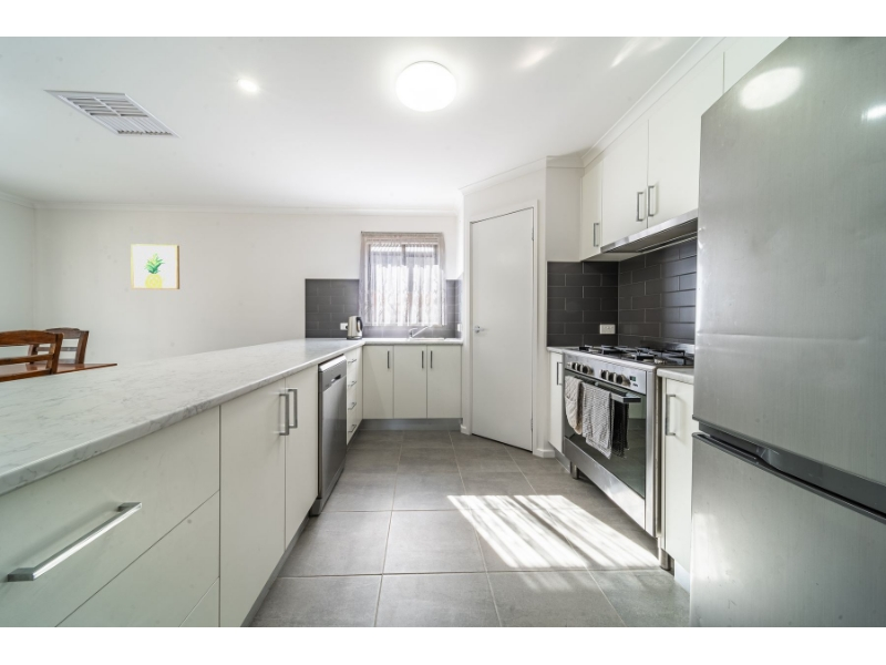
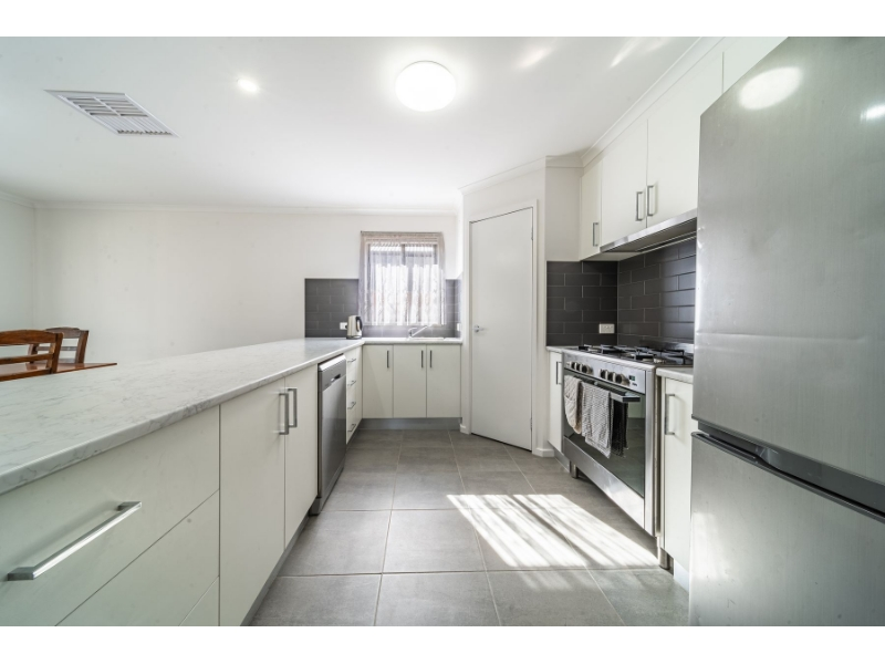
- wall art [130,243,181,290]
